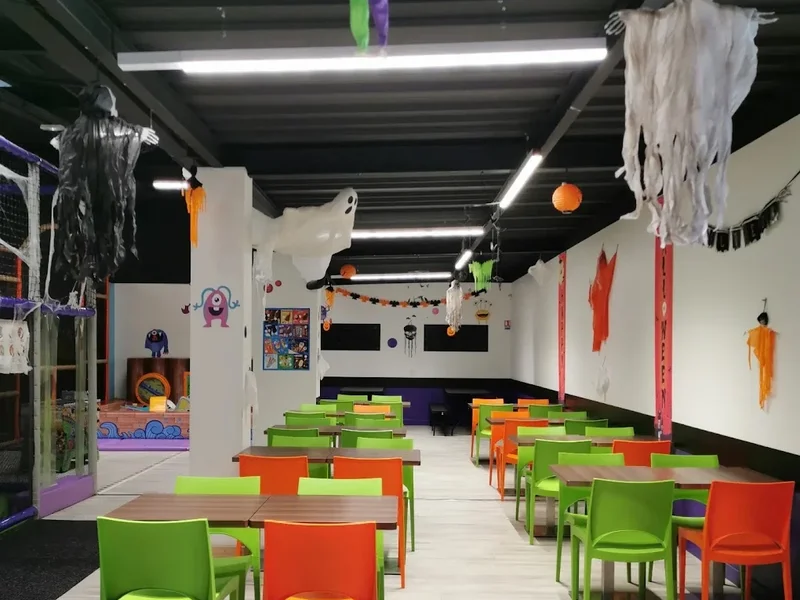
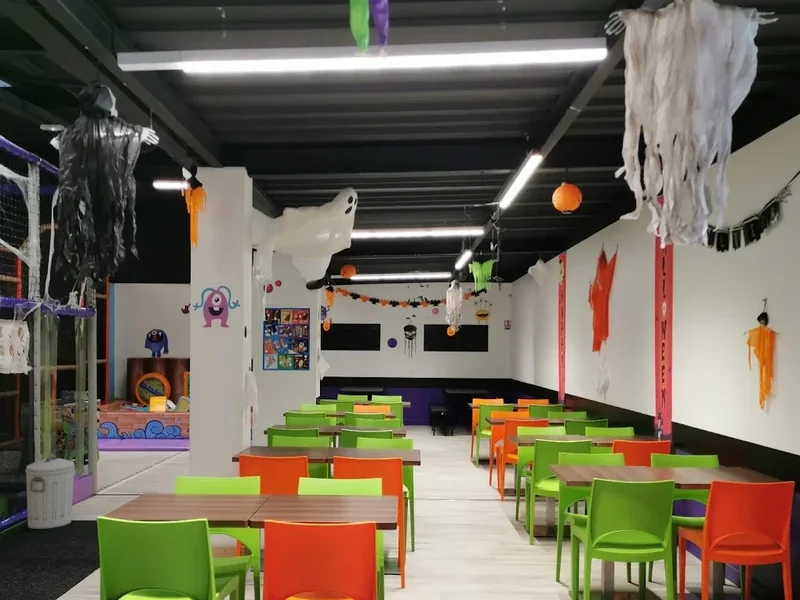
+ trash can [25,456,76,530]
